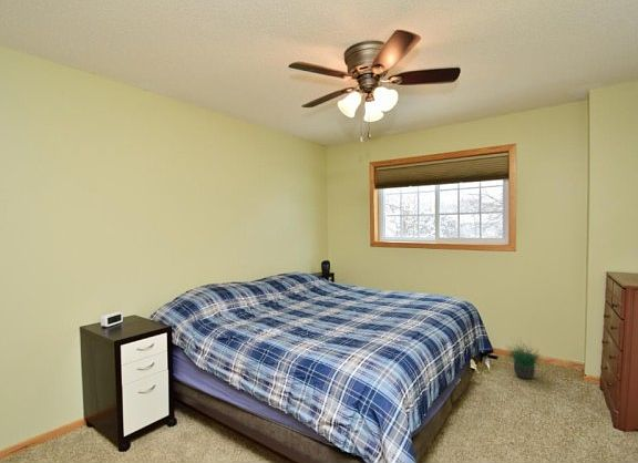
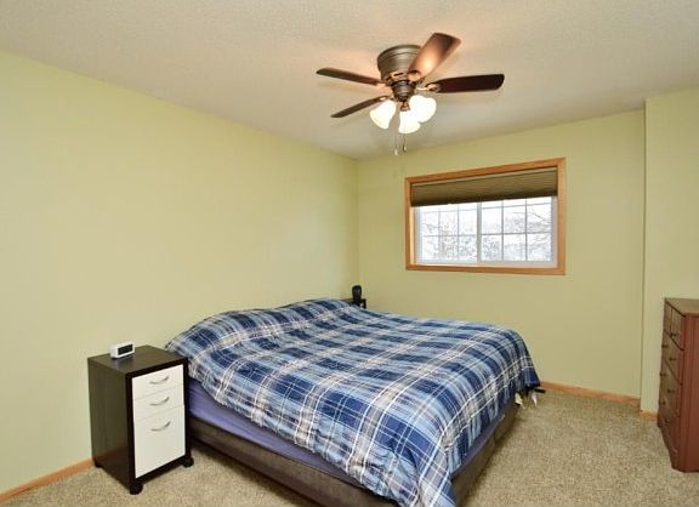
- potted plant [505,335,544,380]
